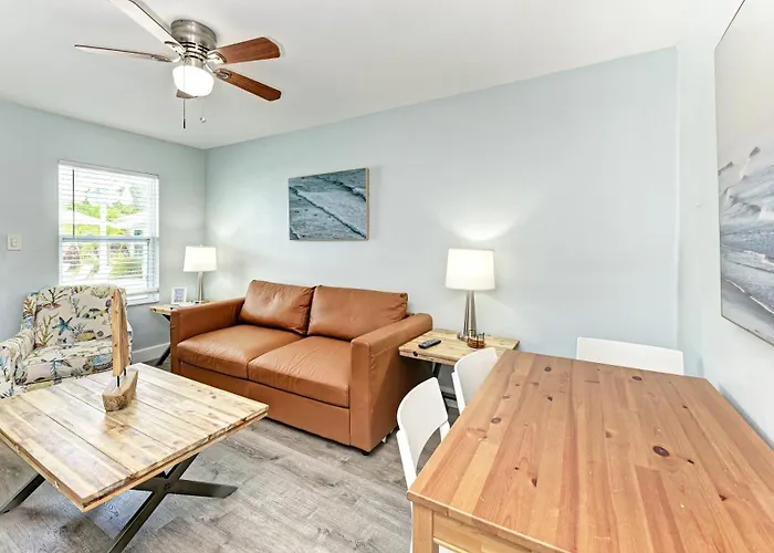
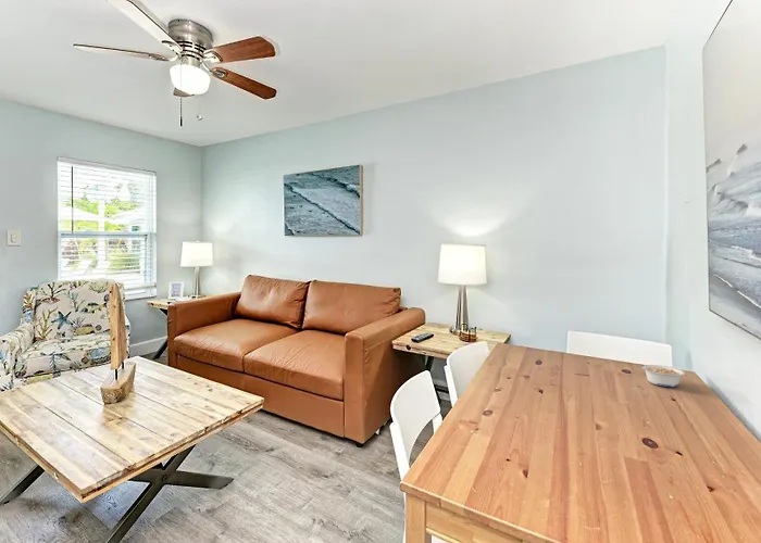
+ legume [641,364,686,388]
